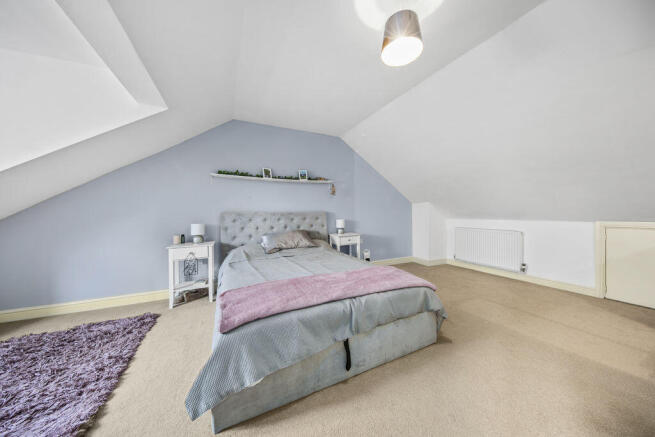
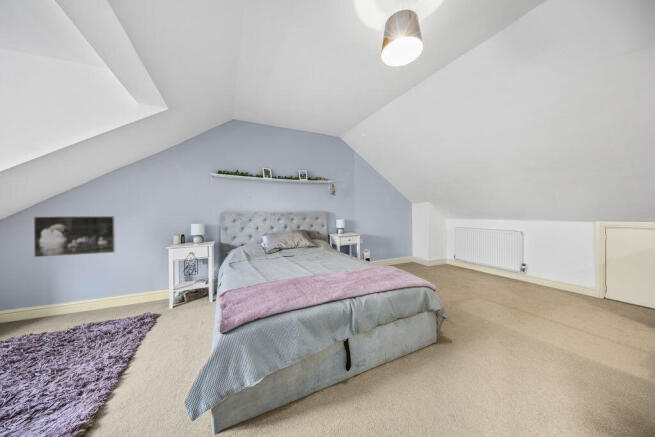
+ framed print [33,215,116,258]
